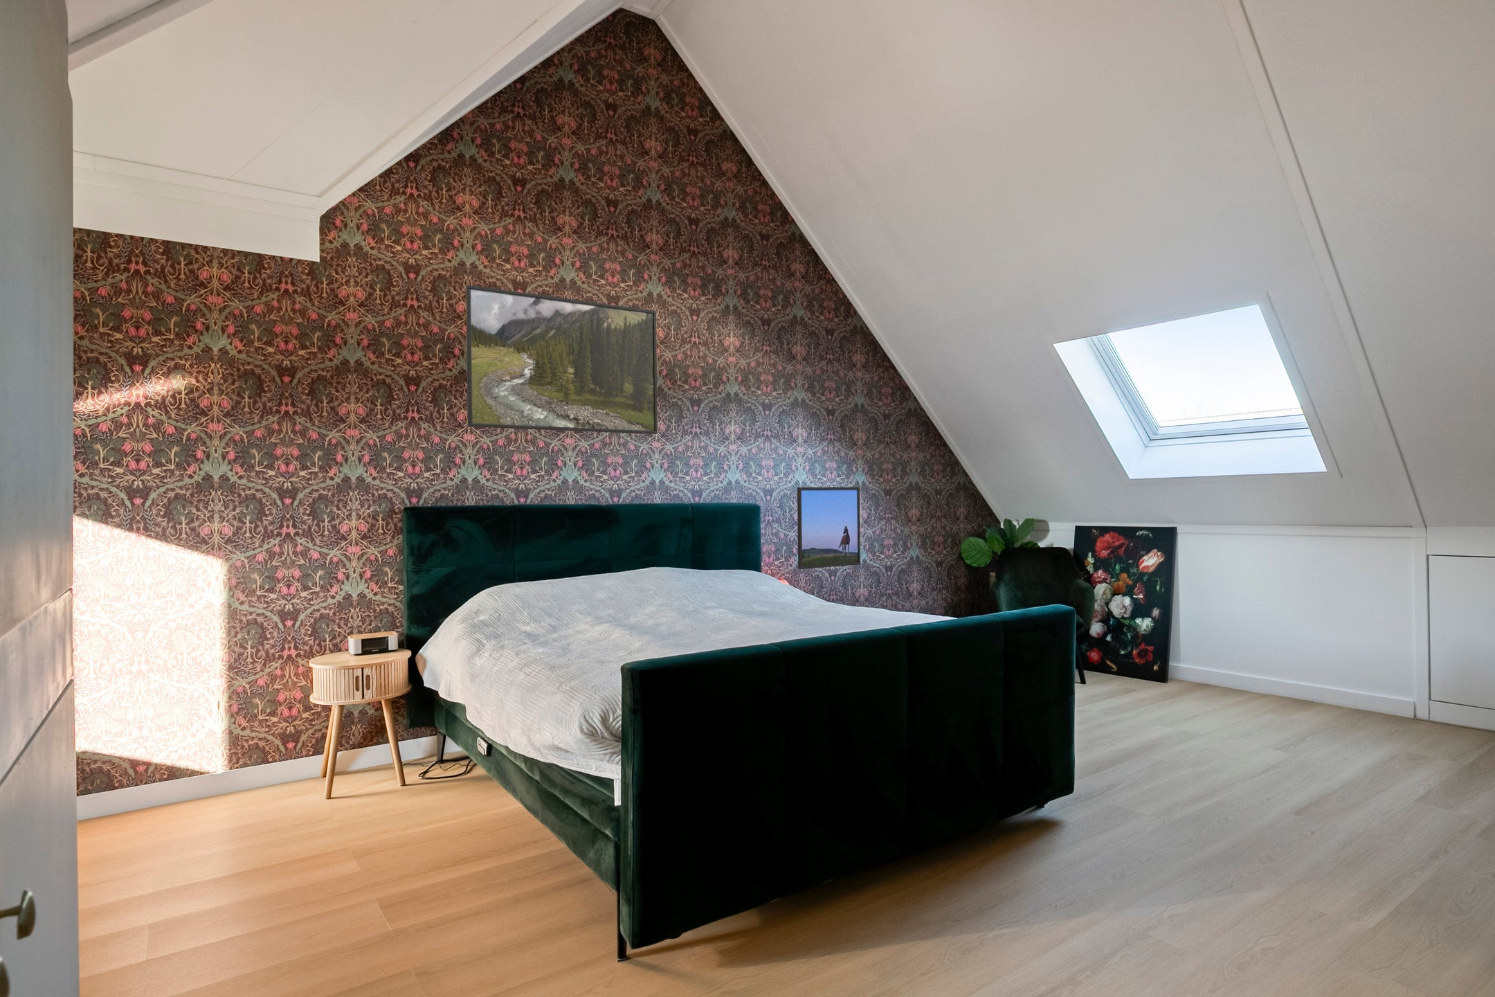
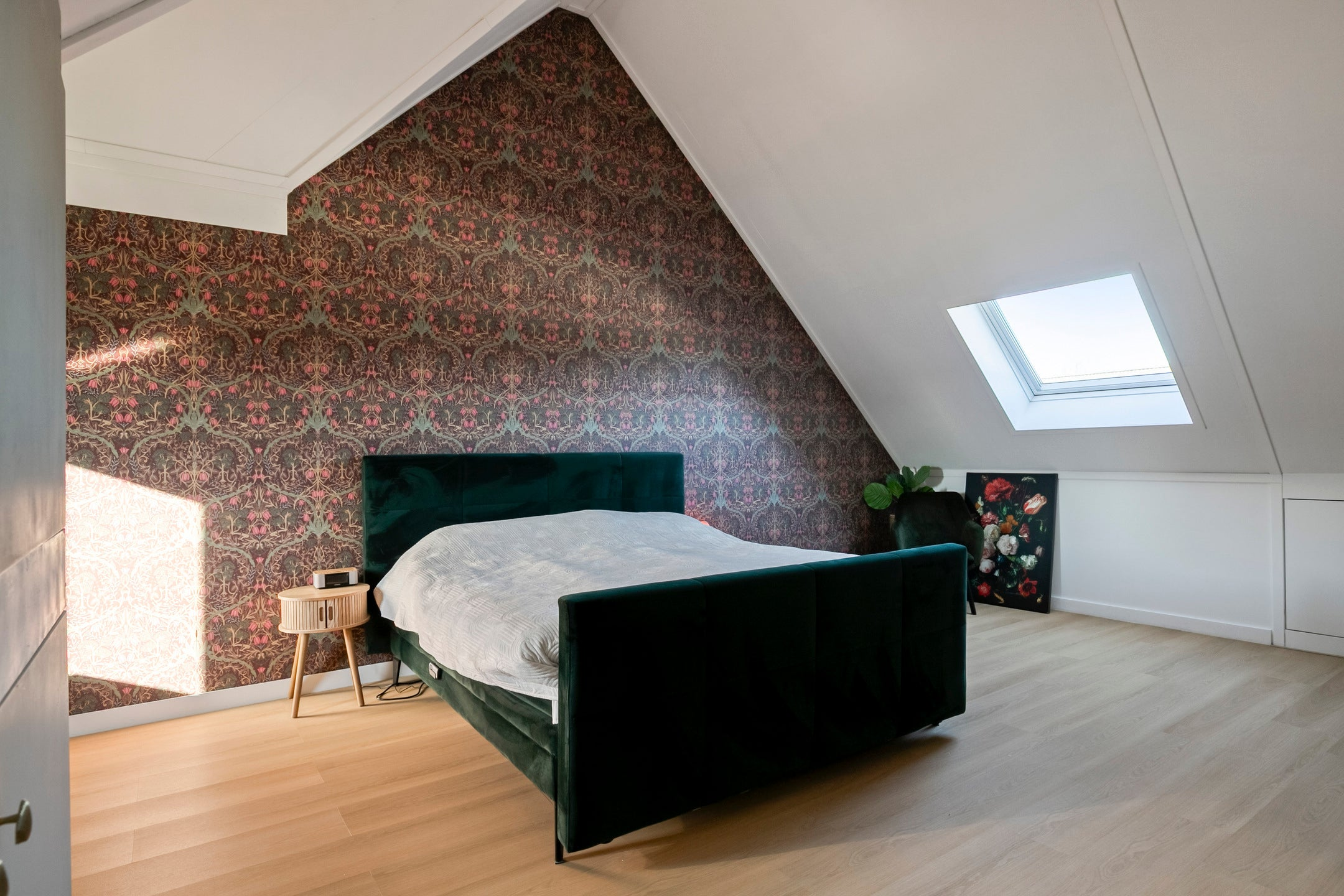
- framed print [796,486,861,570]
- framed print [465,285,659,435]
